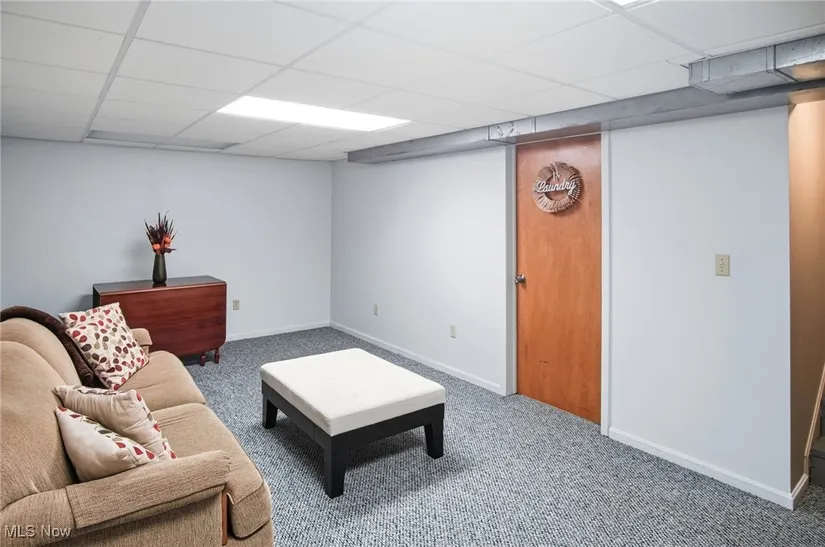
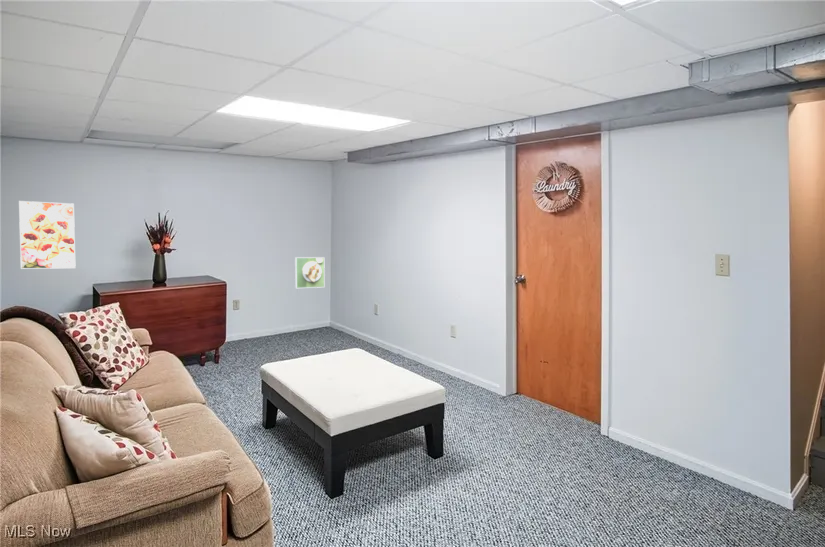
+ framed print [294,256,326,289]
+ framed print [18,200,77,270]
